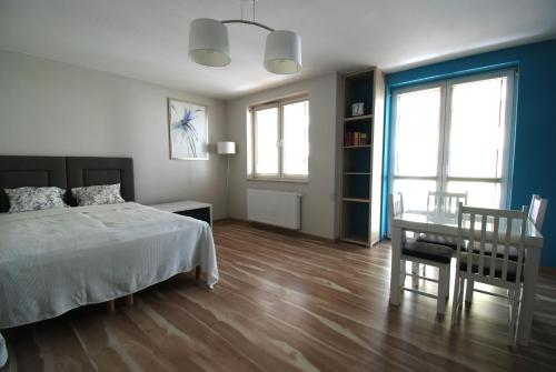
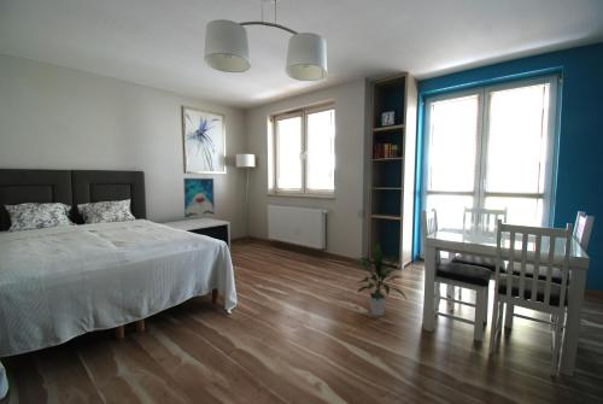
+ wall art [182,177,216,218]
+ indoor plant [352,244,409,317]
